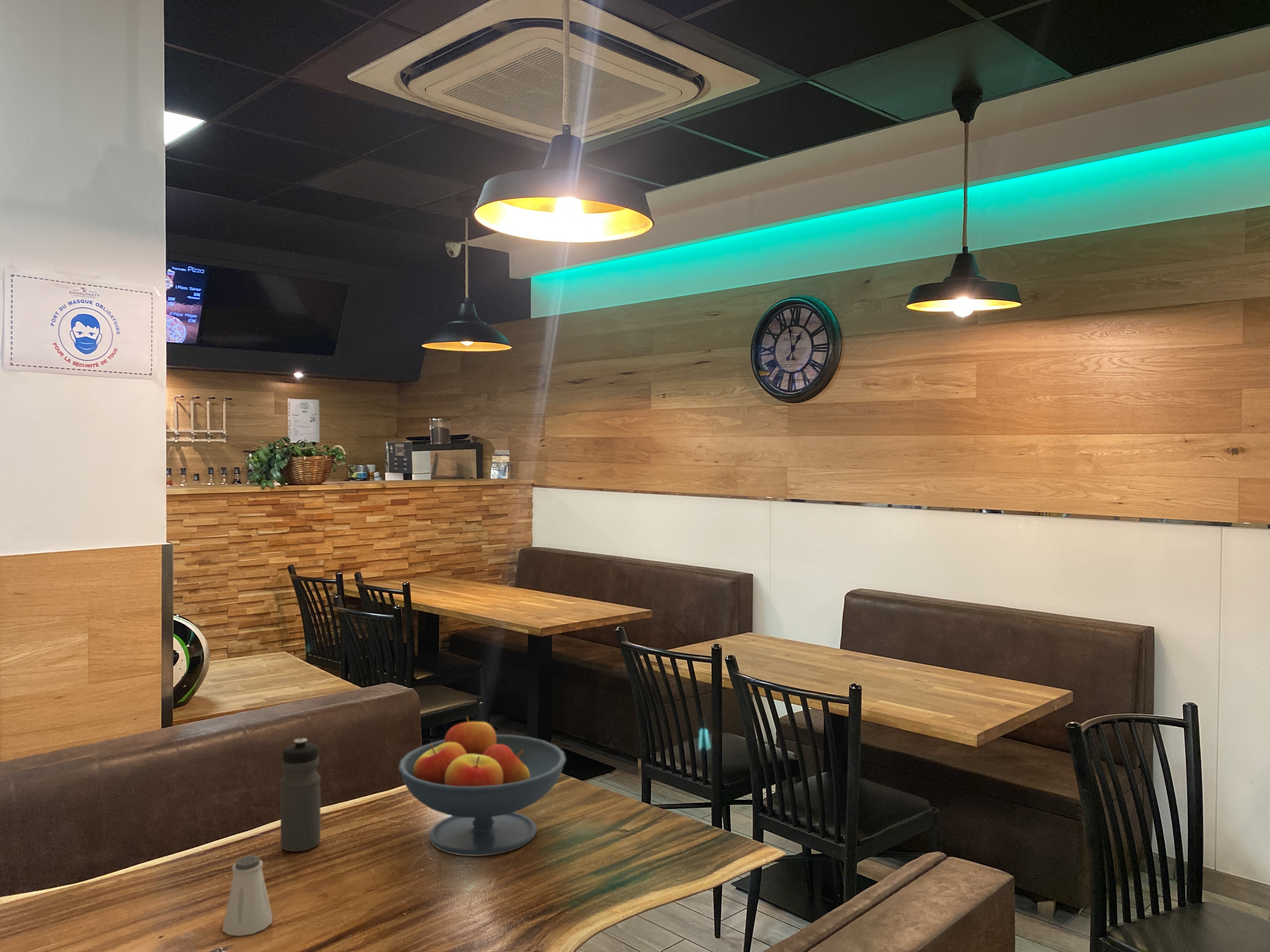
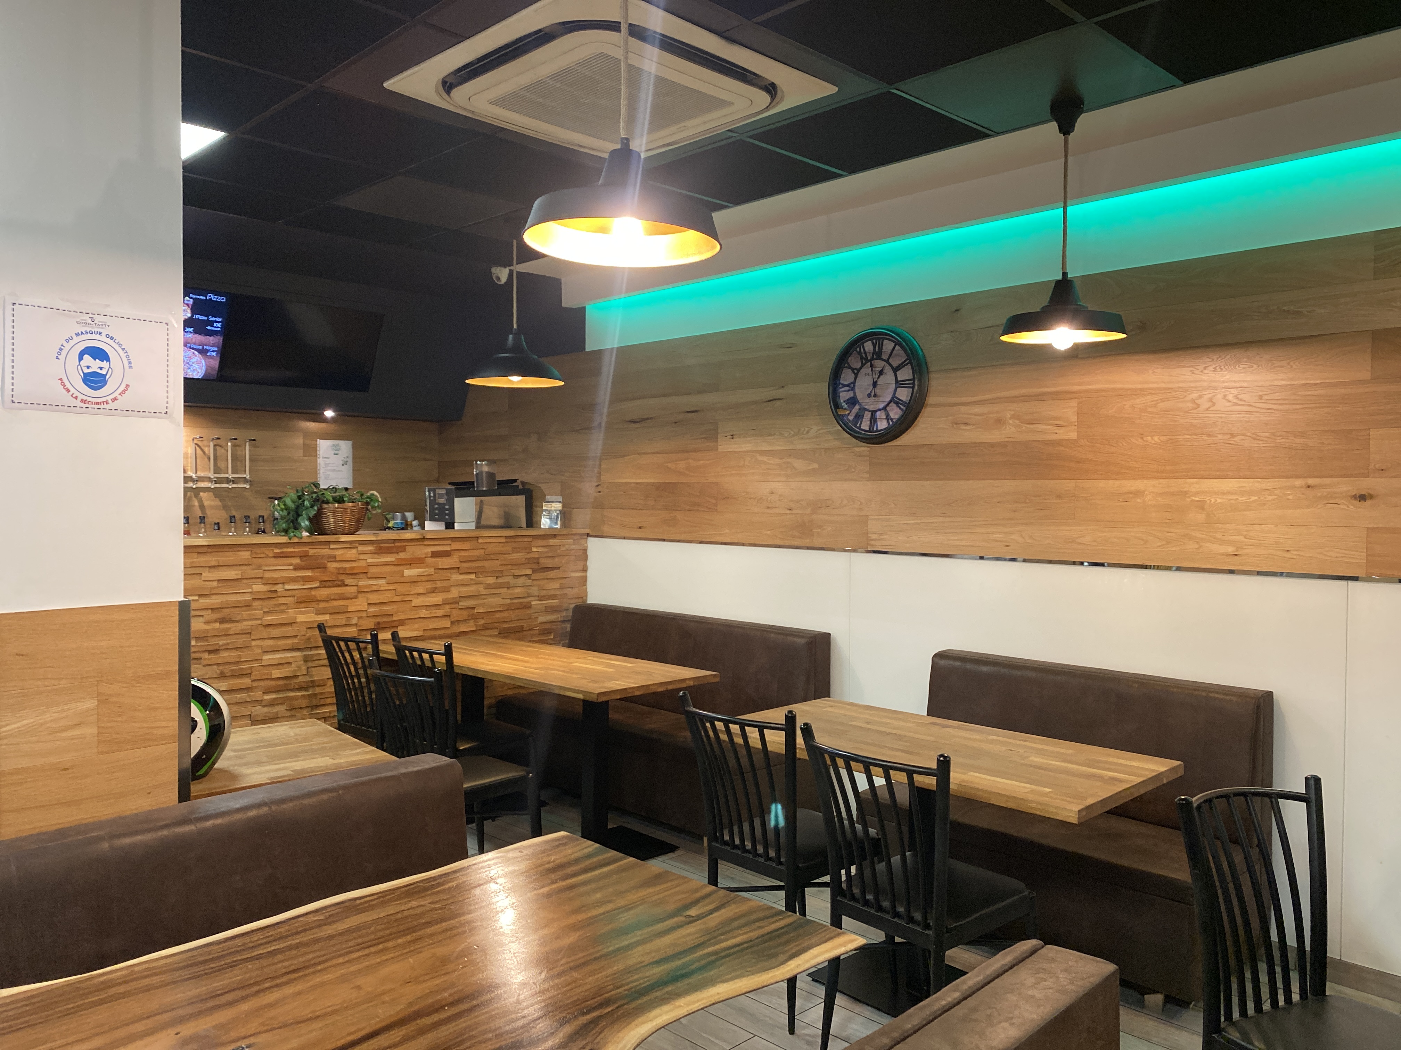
- saltshaker [222,855,273,936]
- water bottle [280,738,321,852]
- fruit bowl [398,717,566,856]
